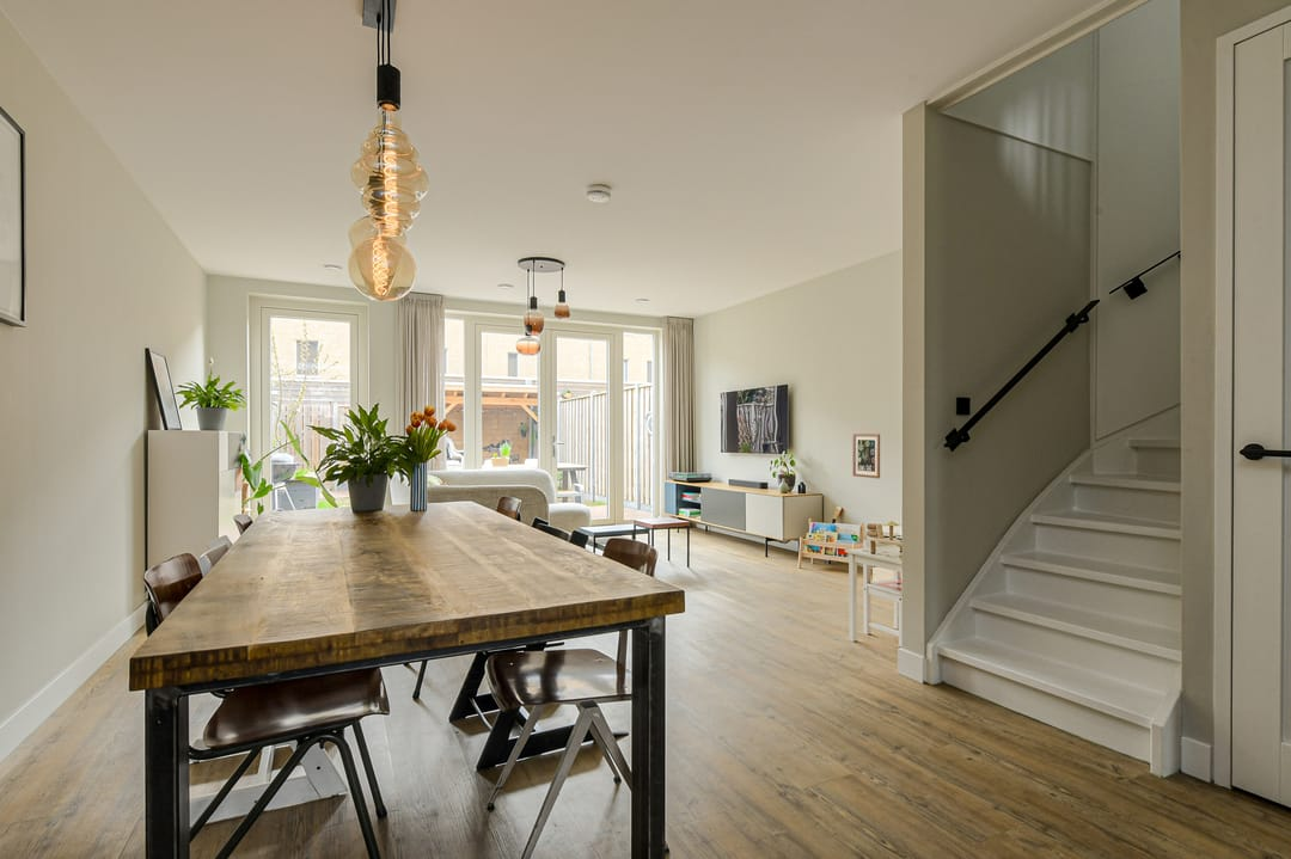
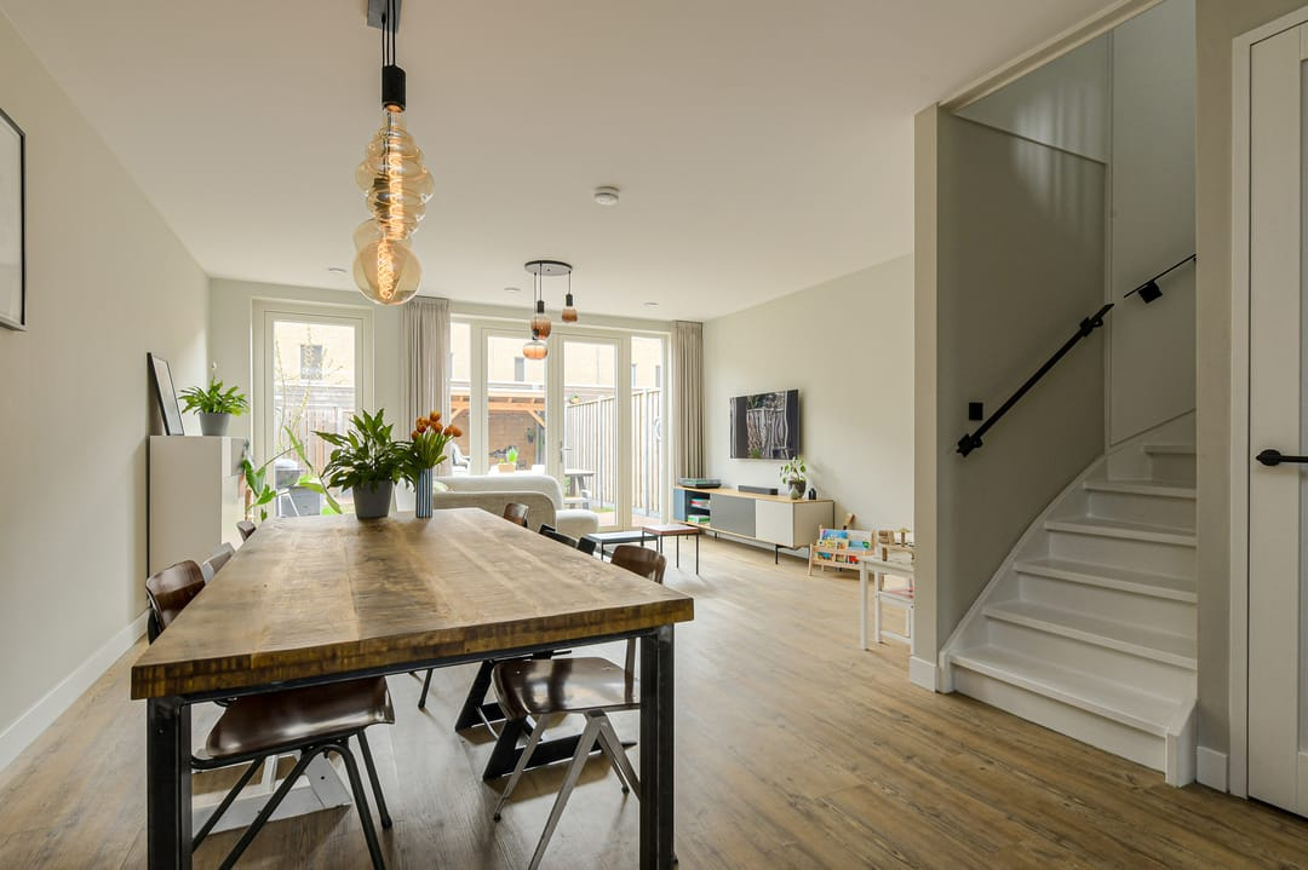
- wall art [852,432,881,479]
